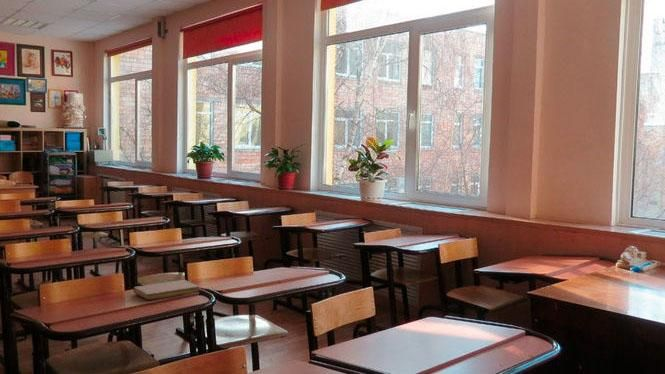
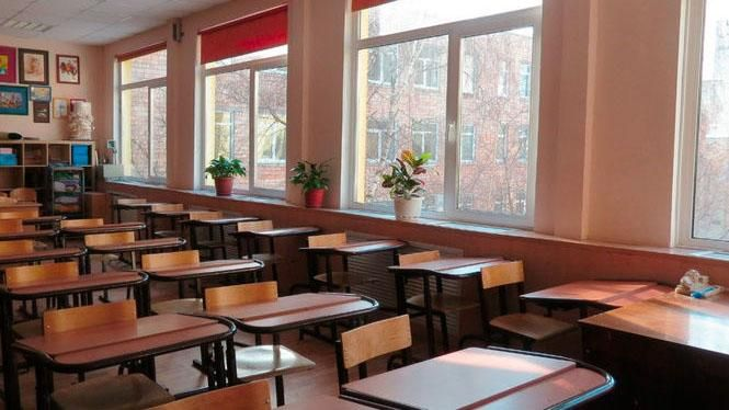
- notebook [132,279,200,301]
